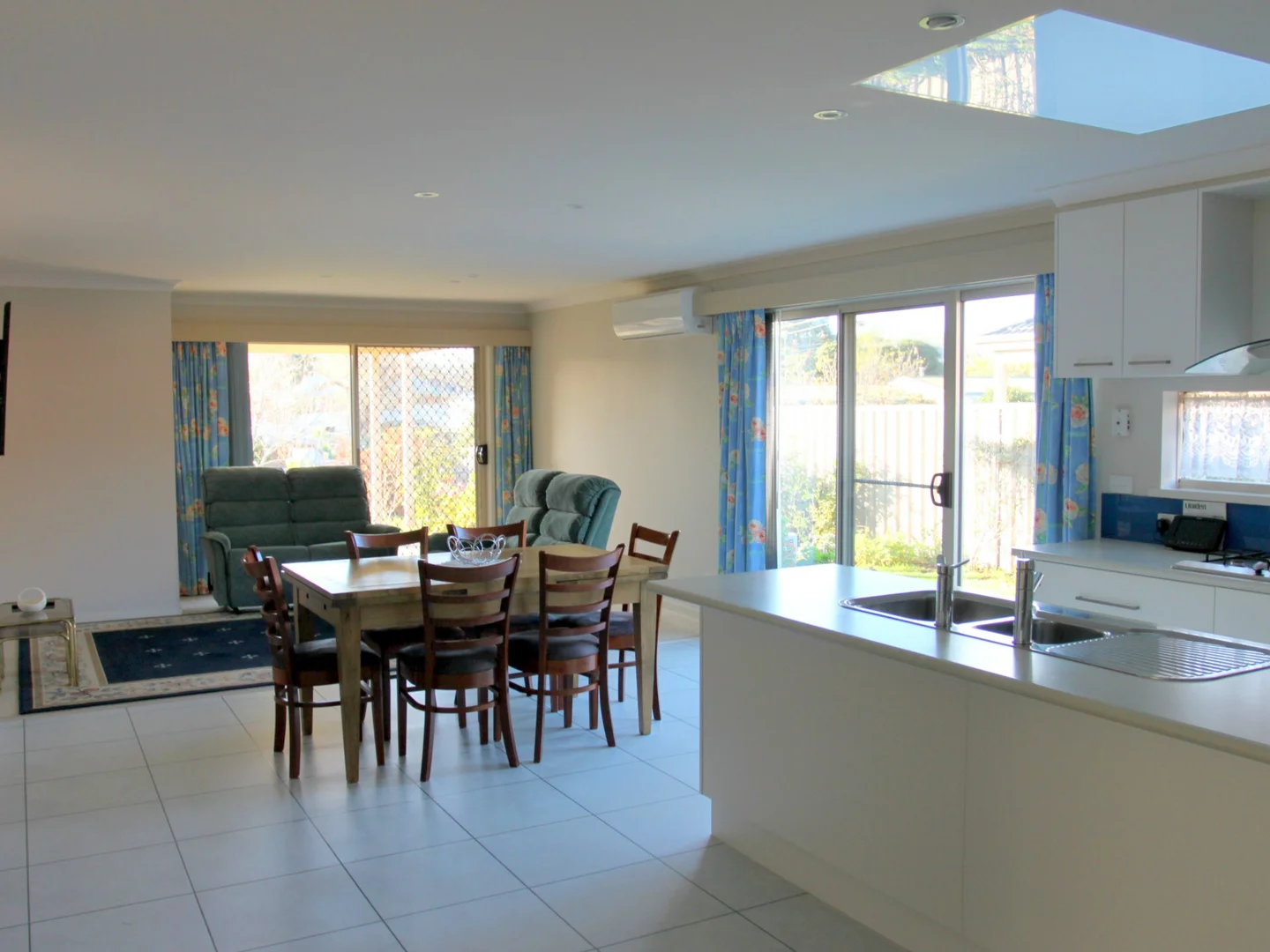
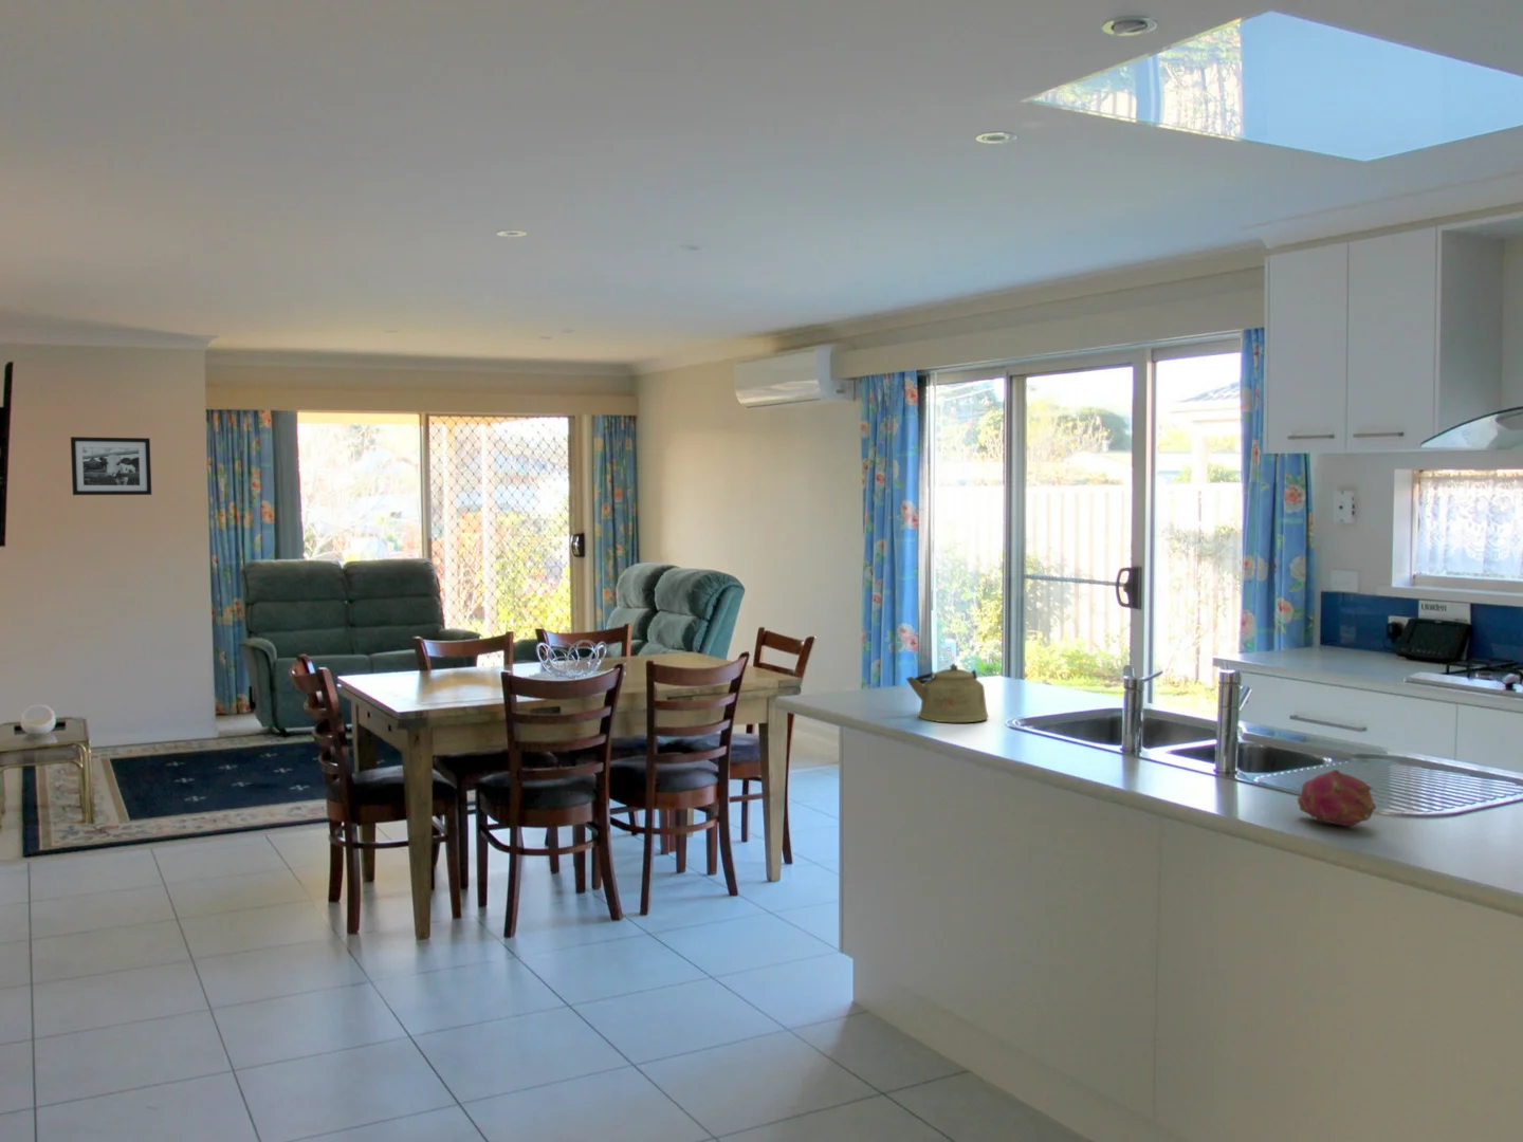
+ fruit [1295,769,1377,827]
+ kettle [904,662,991,723]
+ picture frame [70,435,152,495]
